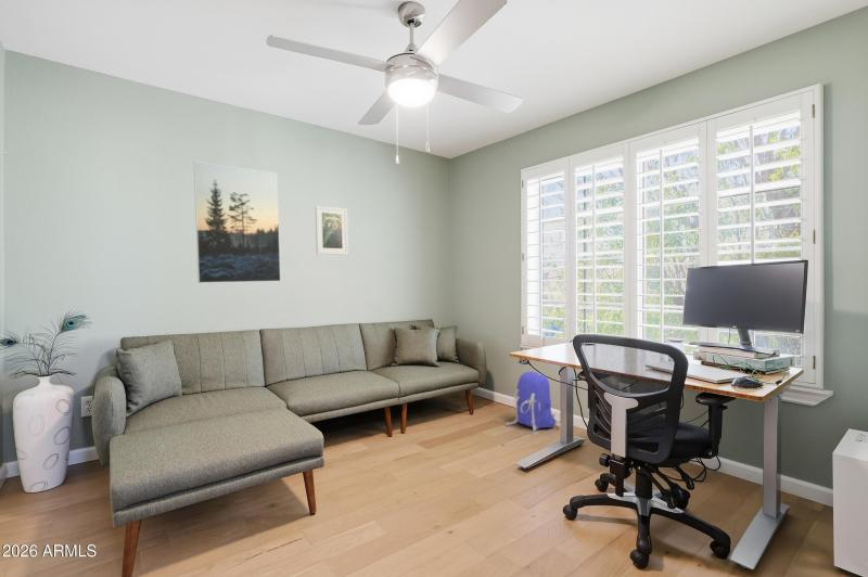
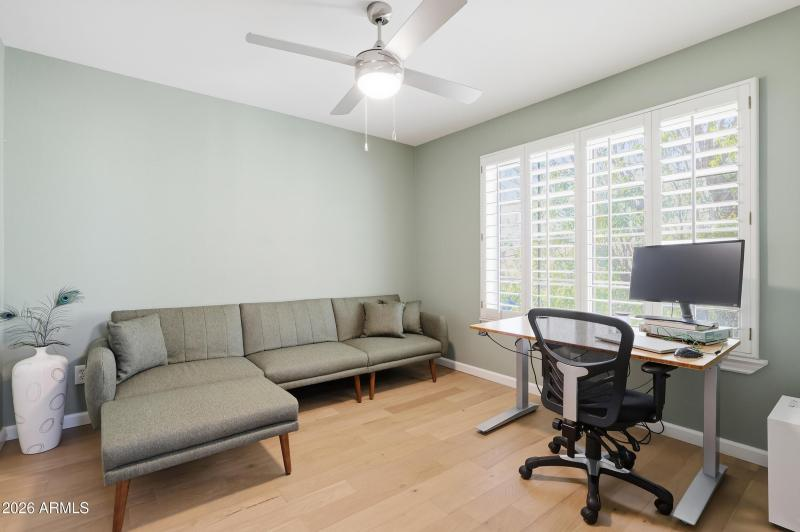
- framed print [193,161,282,284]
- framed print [315,205,349,256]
- backpack [505,370,561,436]
